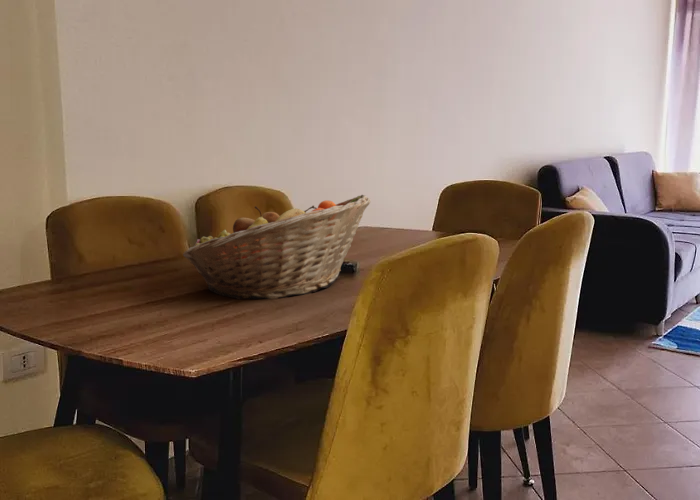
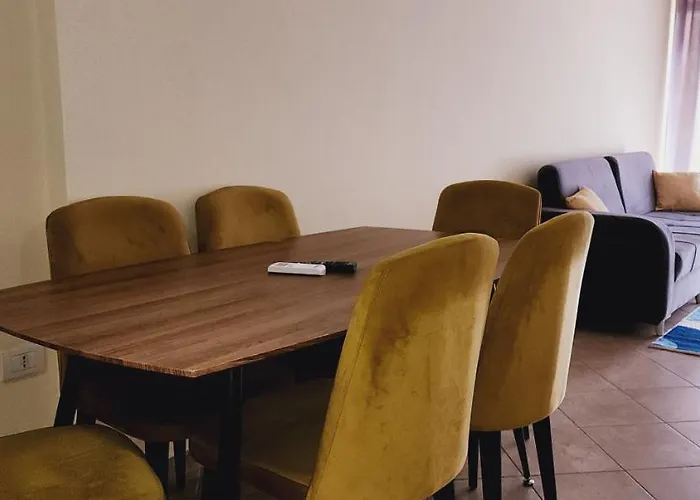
- fruit basket [182,194,372,300]
